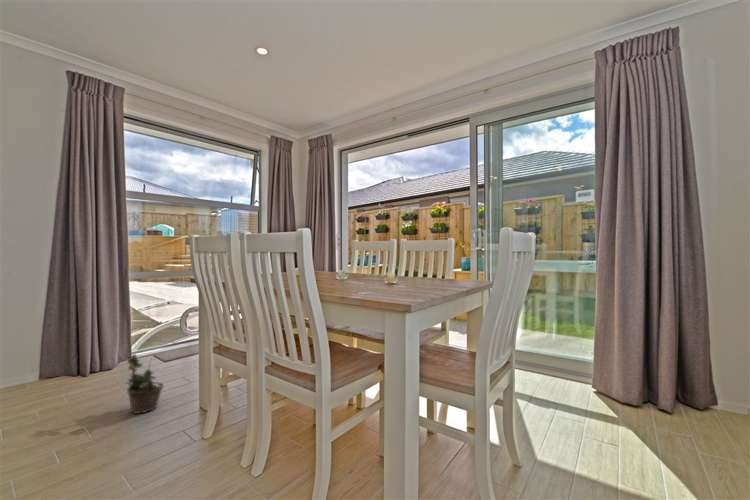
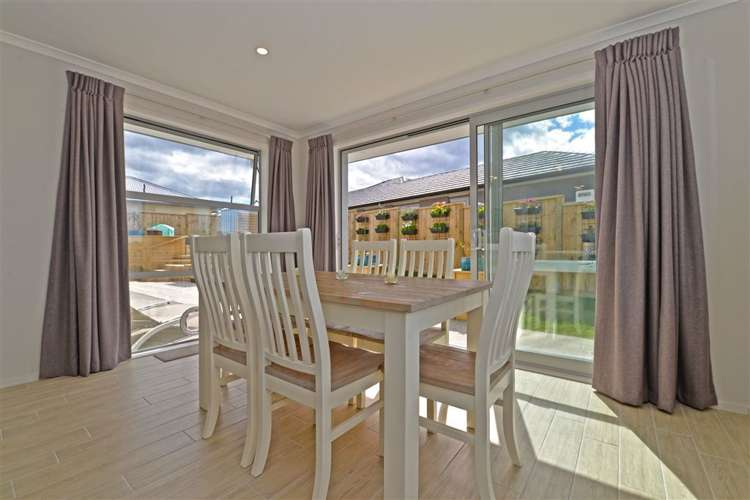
- potted plant [125,353,165,415]
